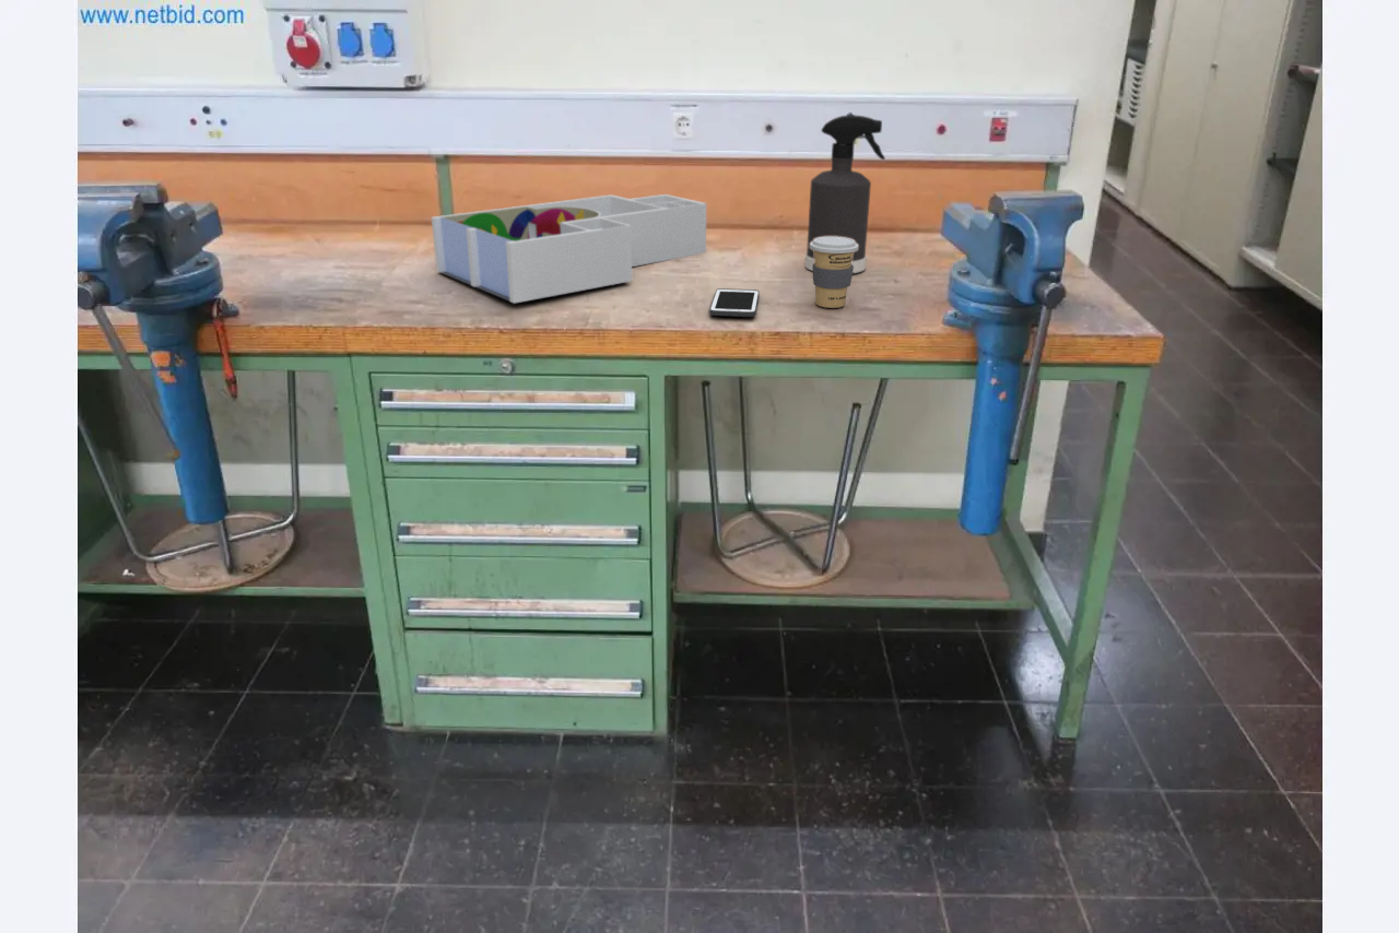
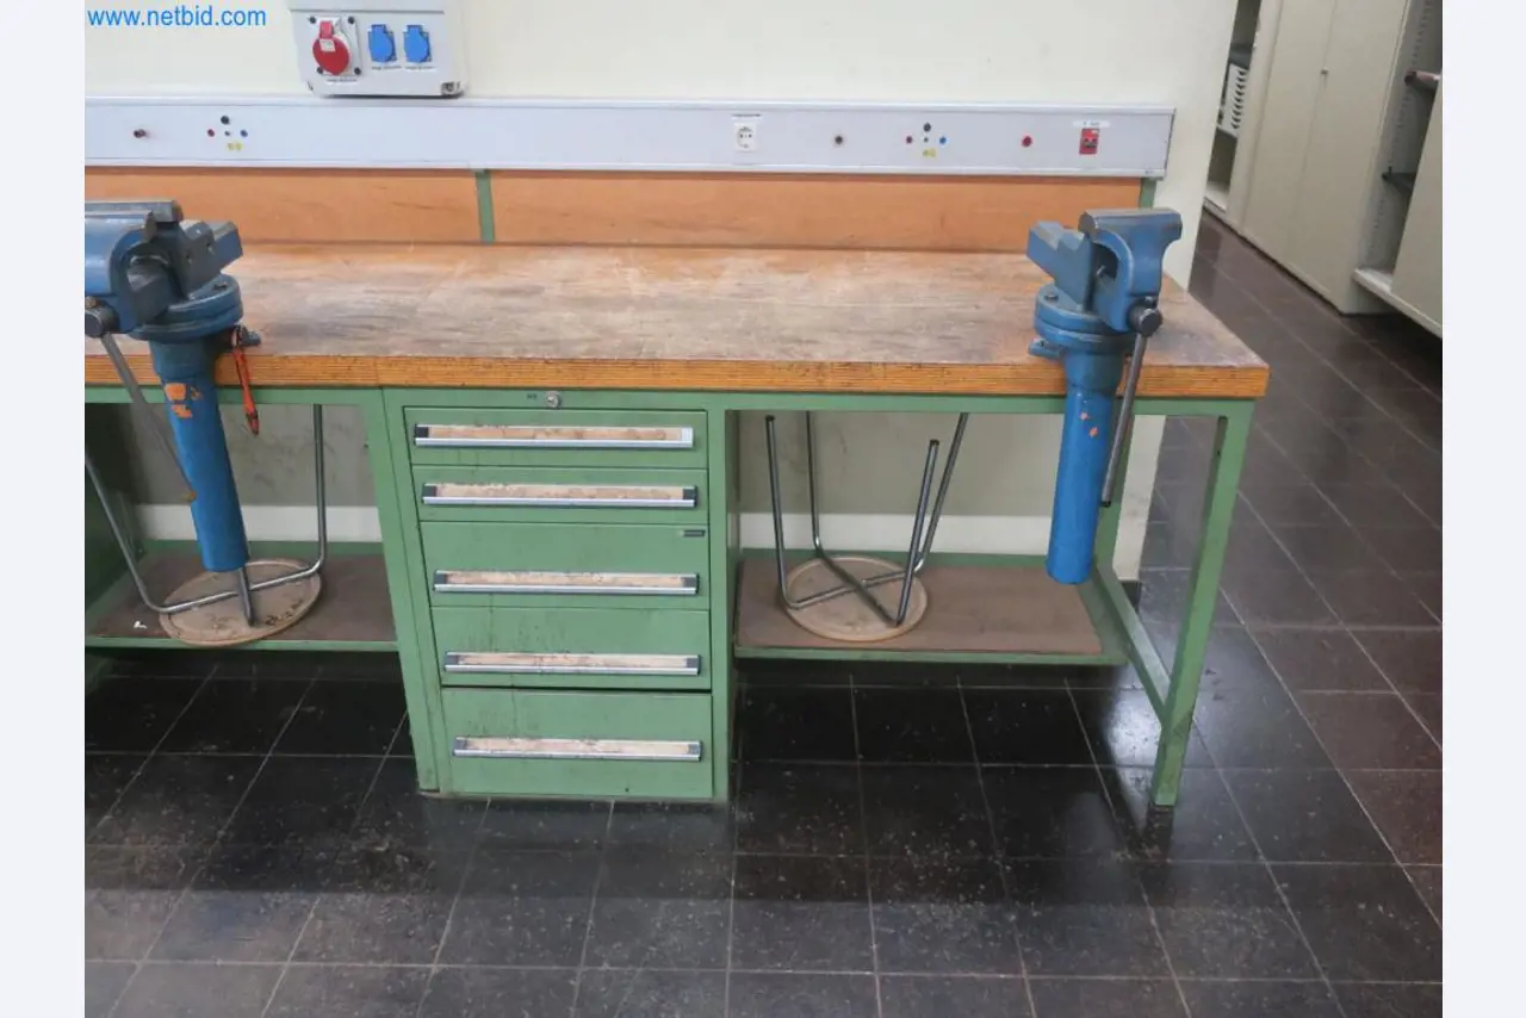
- desk organizer [431,193,707,305]
- spray bottle [803,114,886,274]
- coffee cup [810,236,858,309]
- cell phone [708,287,761,318]
